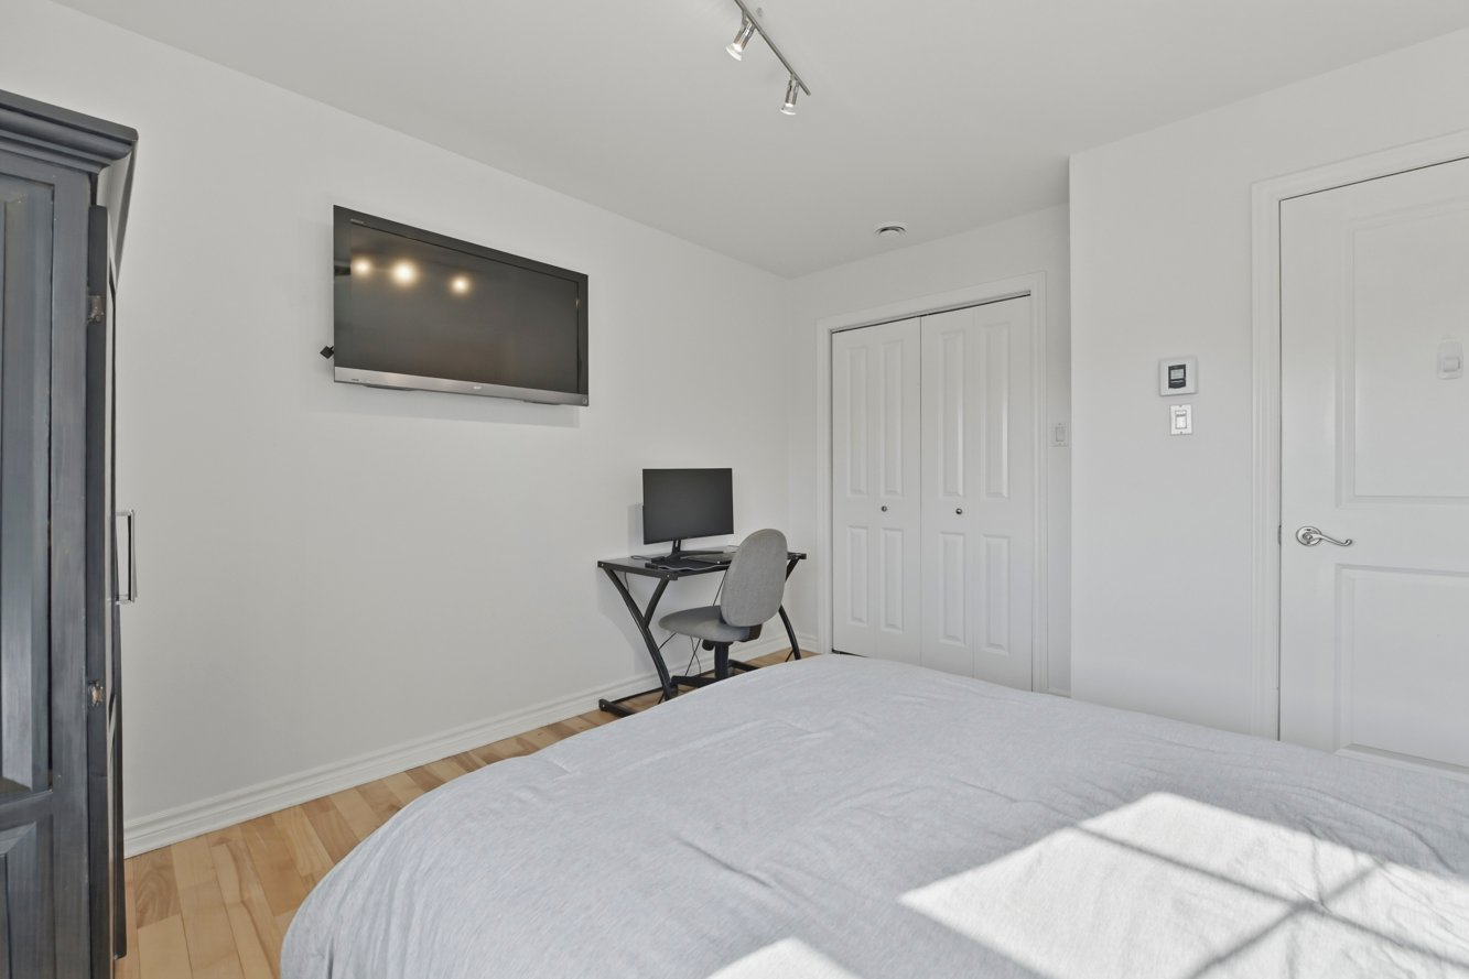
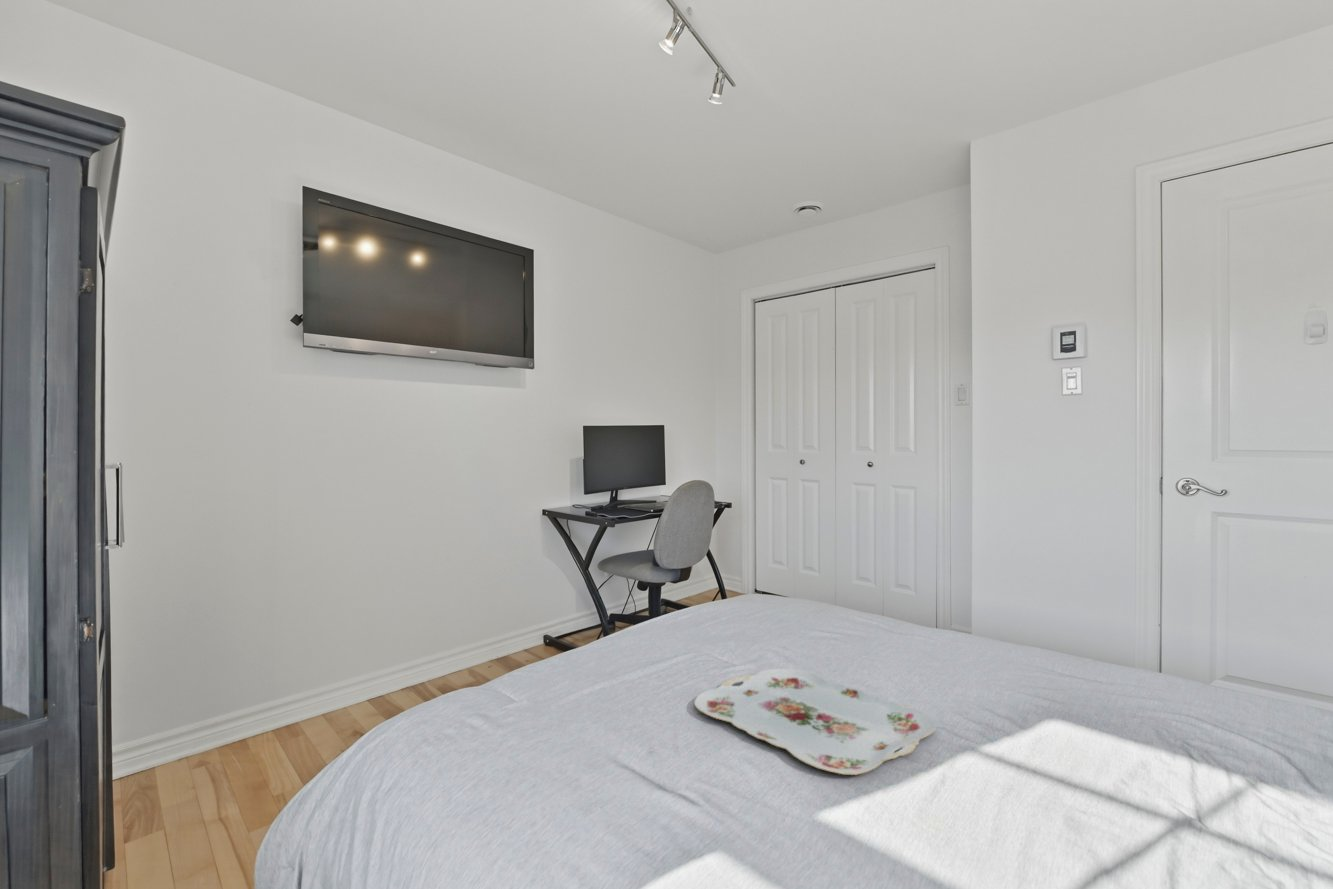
+ serving tray [693,668,937,776]
